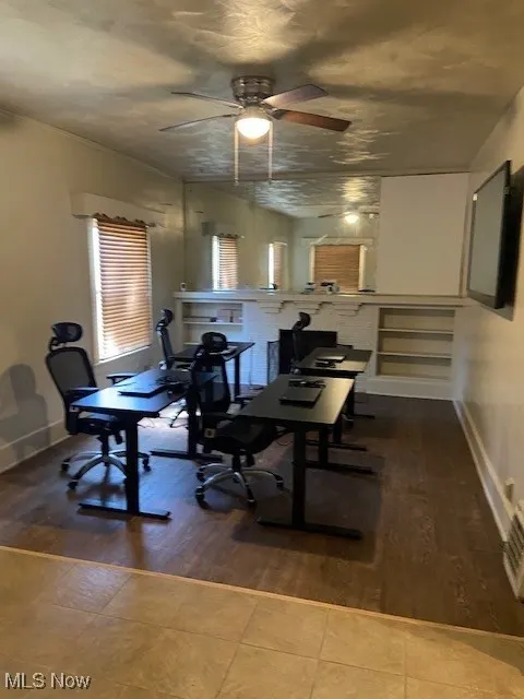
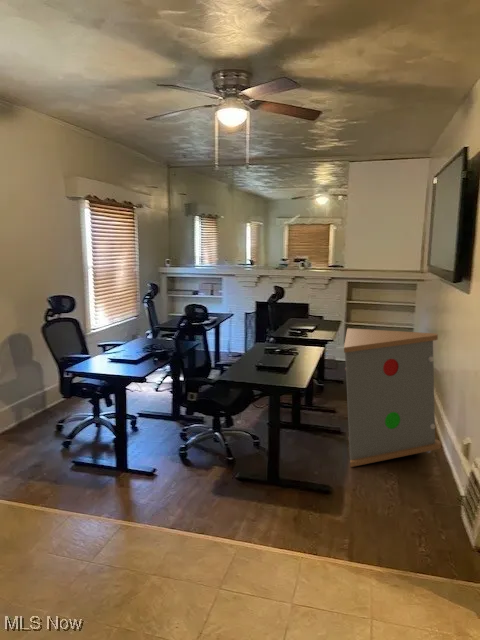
+ storage cabinet [343,327,442,468]
